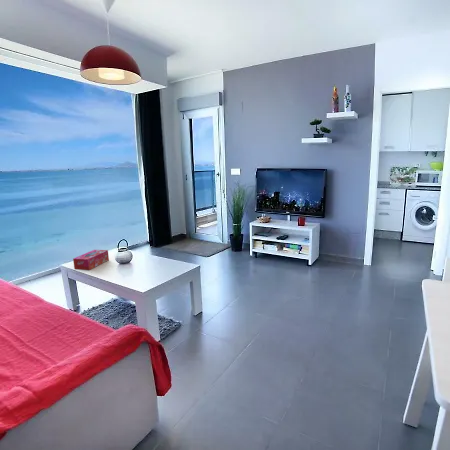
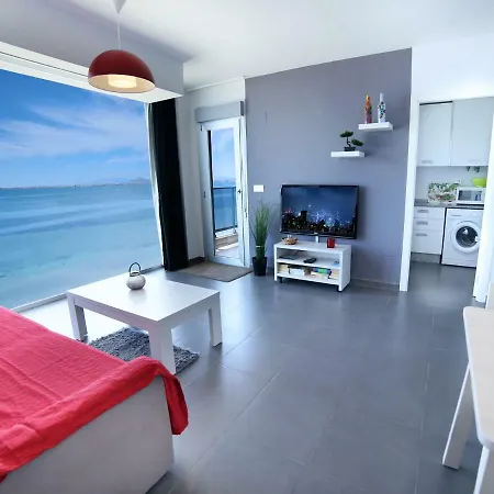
- tissue box [72,249,110,271]
